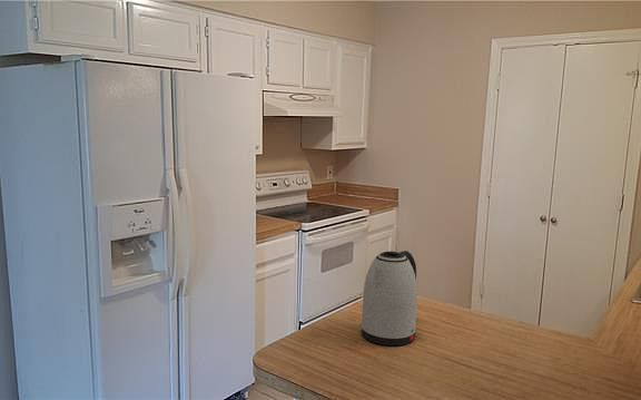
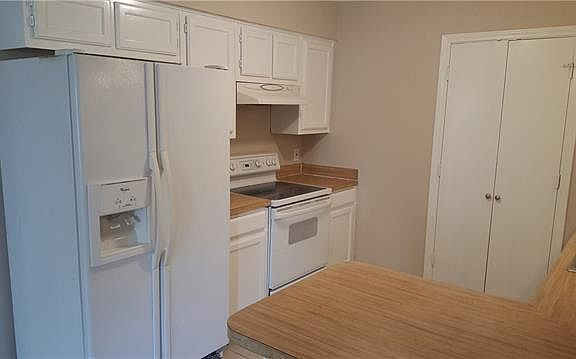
- kettle [361,250,418,347]
